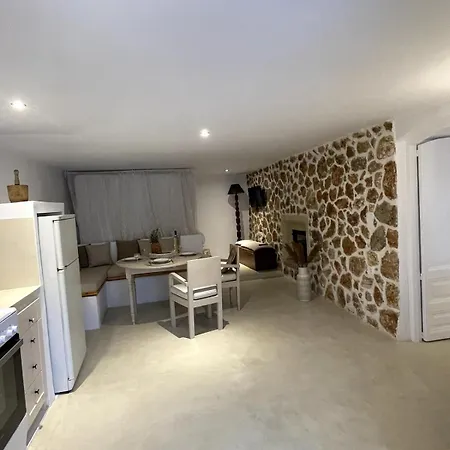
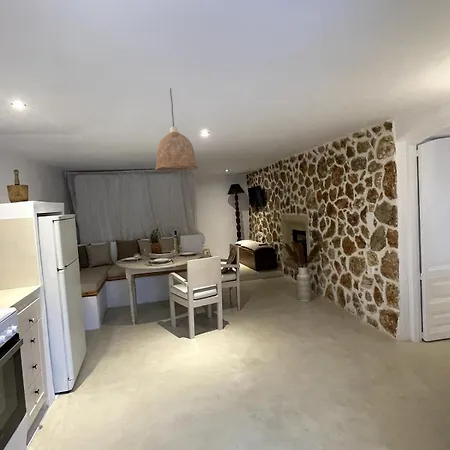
+ pendant lamp [154,87,199,173]
